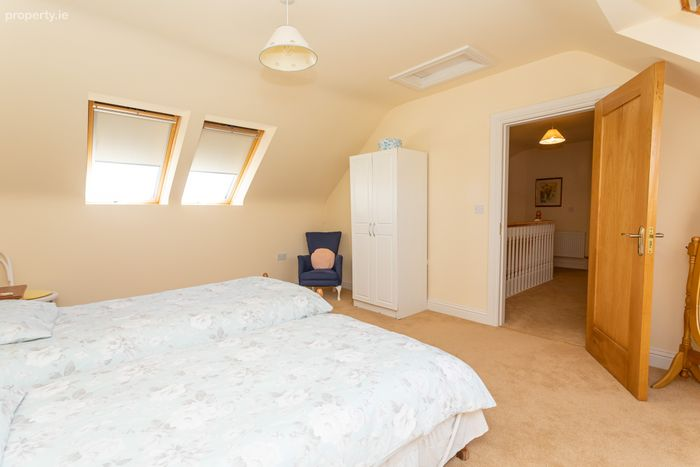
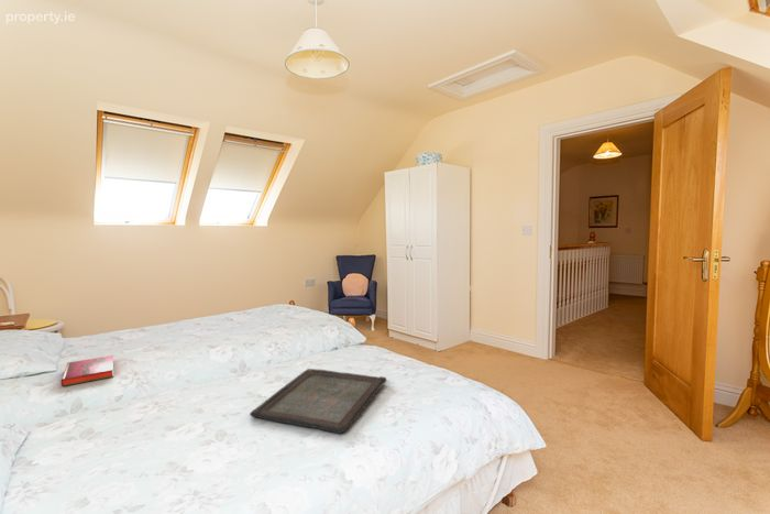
+ hardback book [61,354,114,387]
+ serving tray [249,368,388,435]
